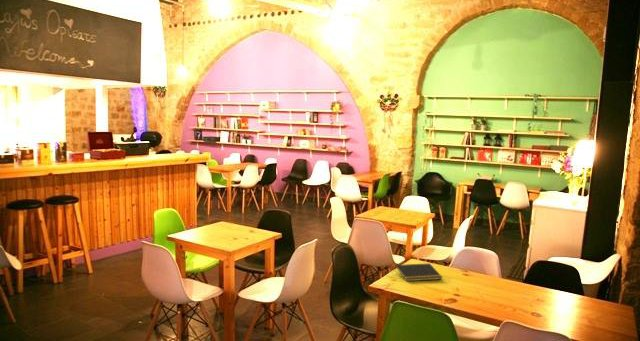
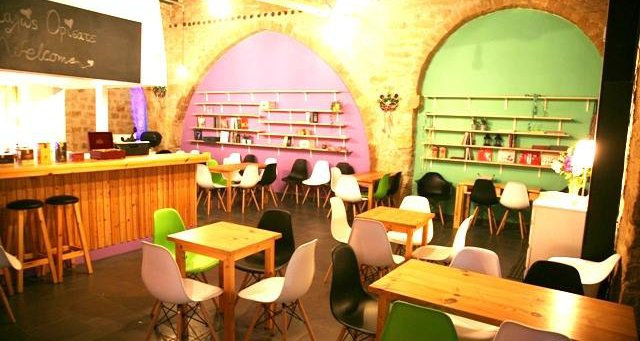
- notepad [394,262,443,282]
